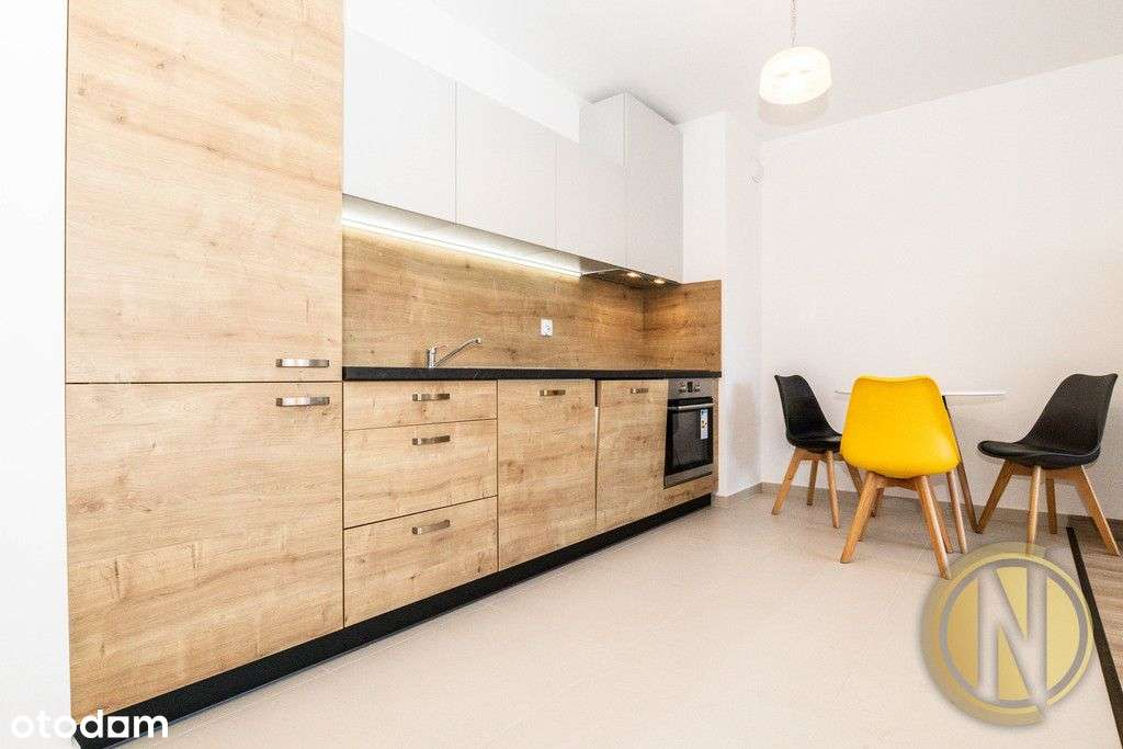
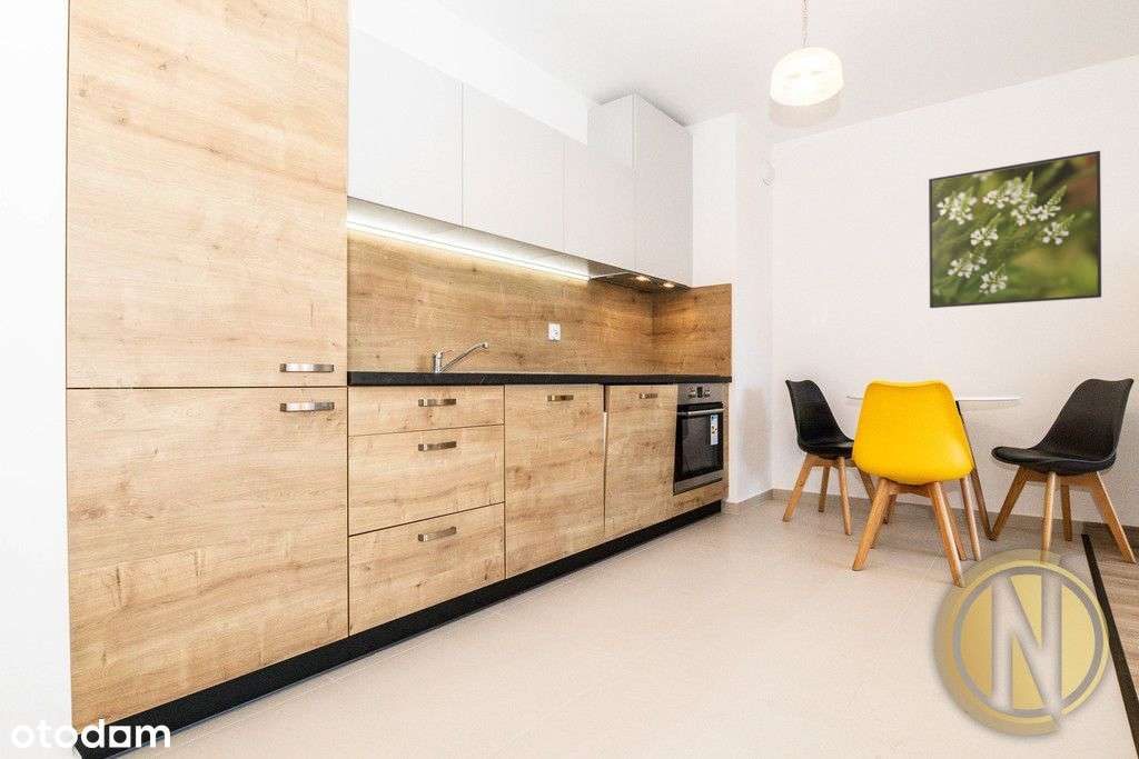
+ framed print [928,150,1102,309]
